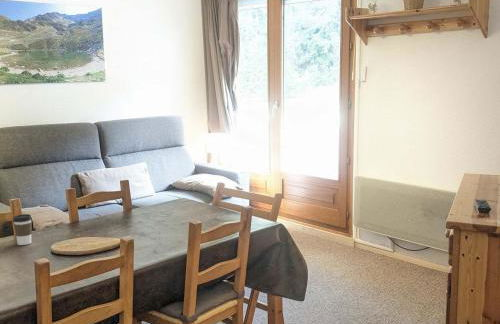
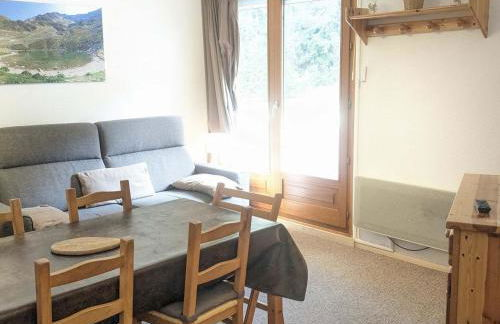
- coffee cup [12,213,33,246]
